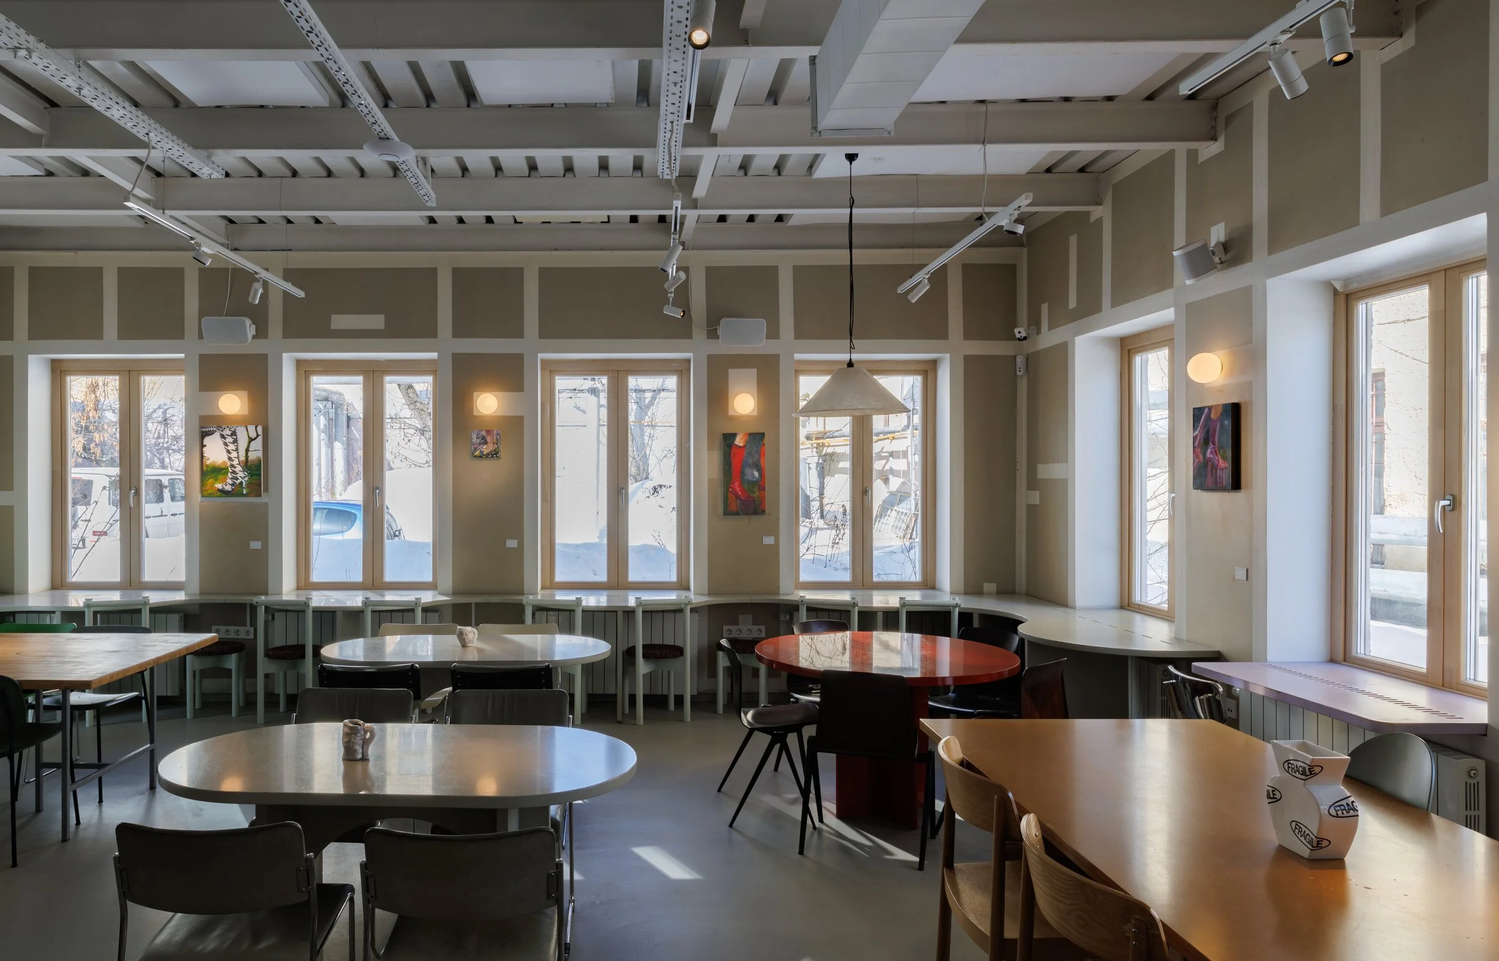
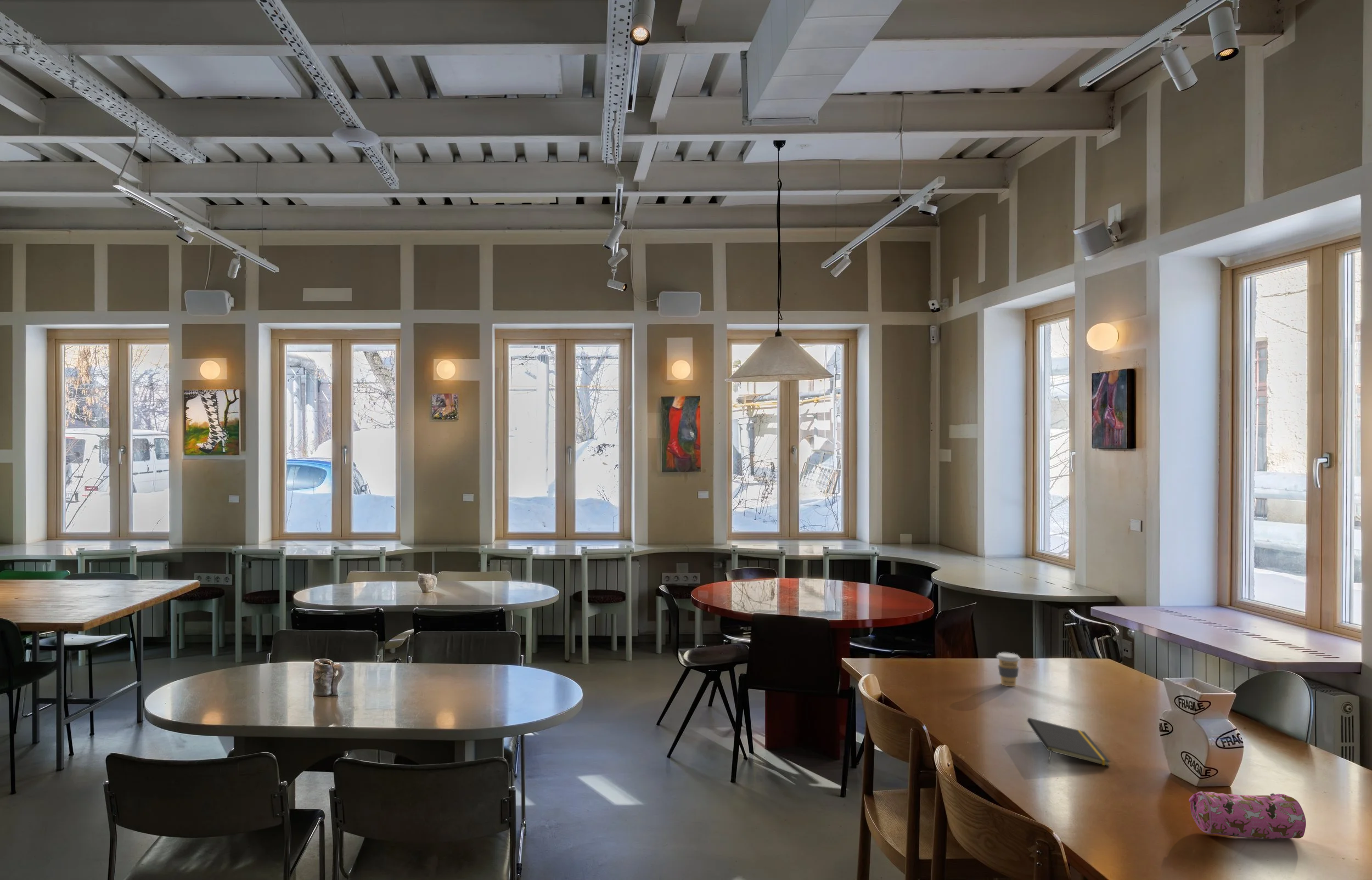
+ pencil case [1188,791,1307,839]
+ coffee cup [996,652,1021,687]
+ notepad [1027,717,1111,767]
